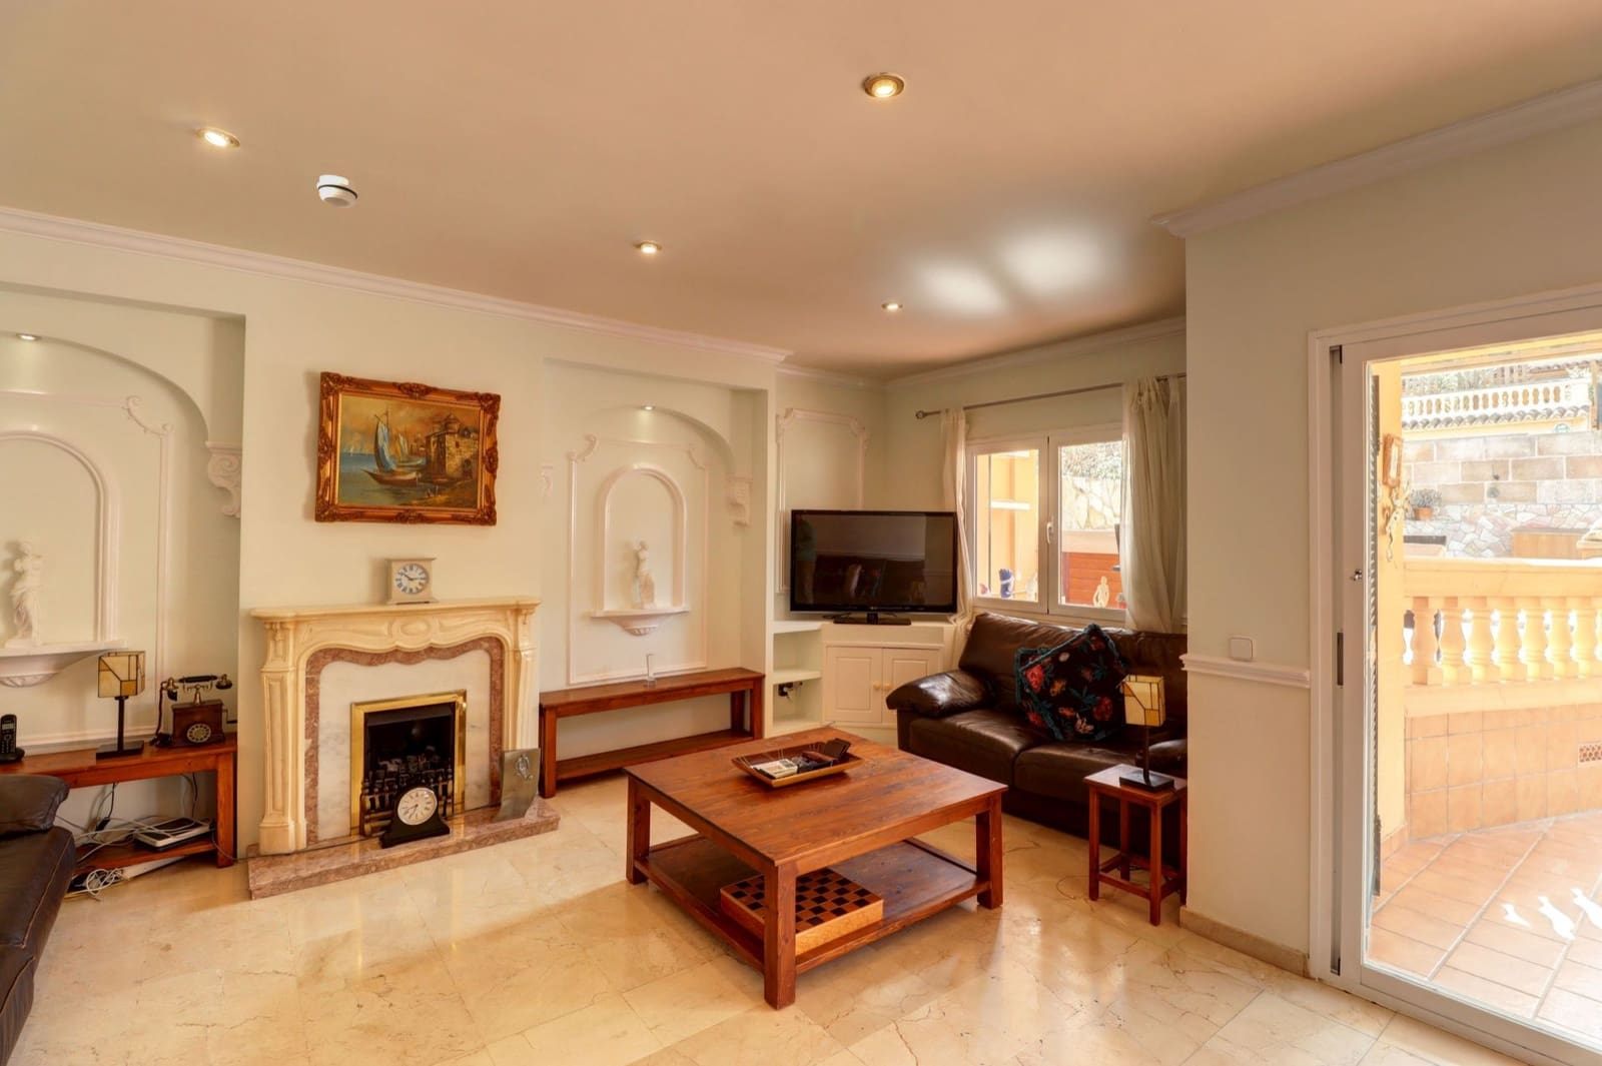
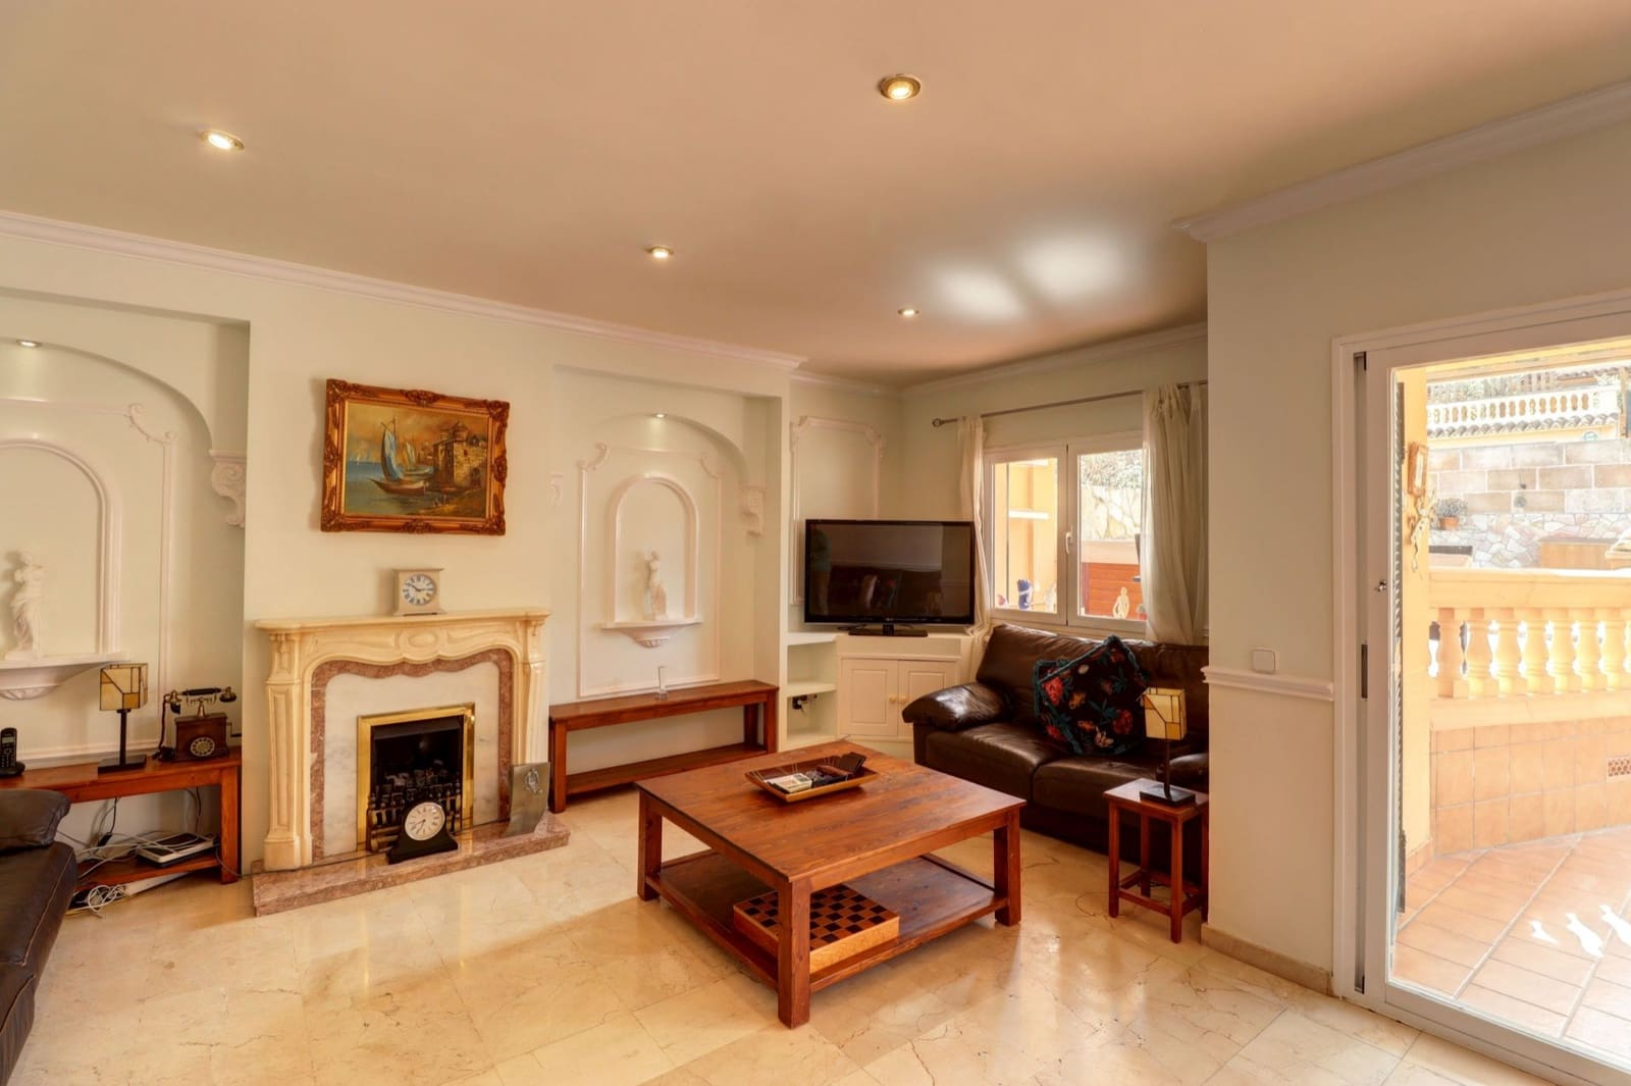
- smoke detector [317,174,359,209]
